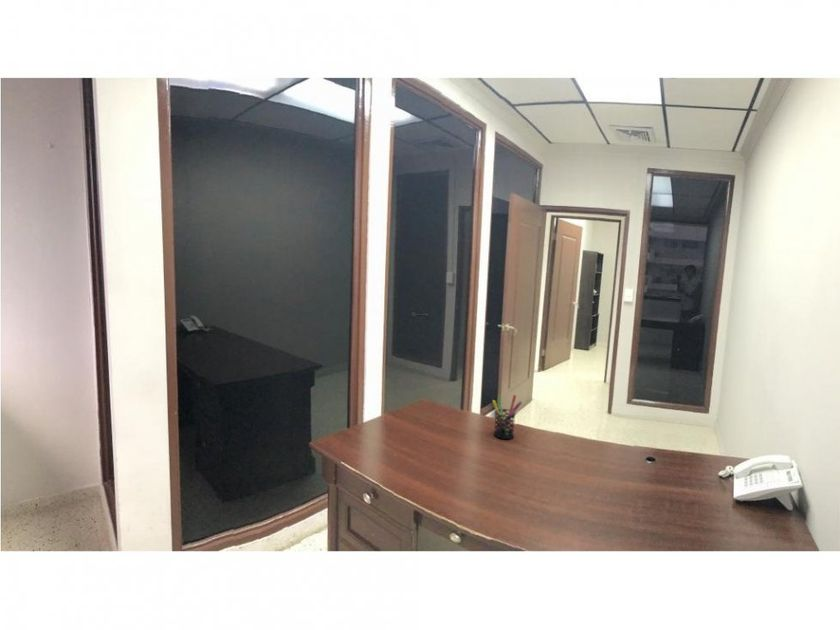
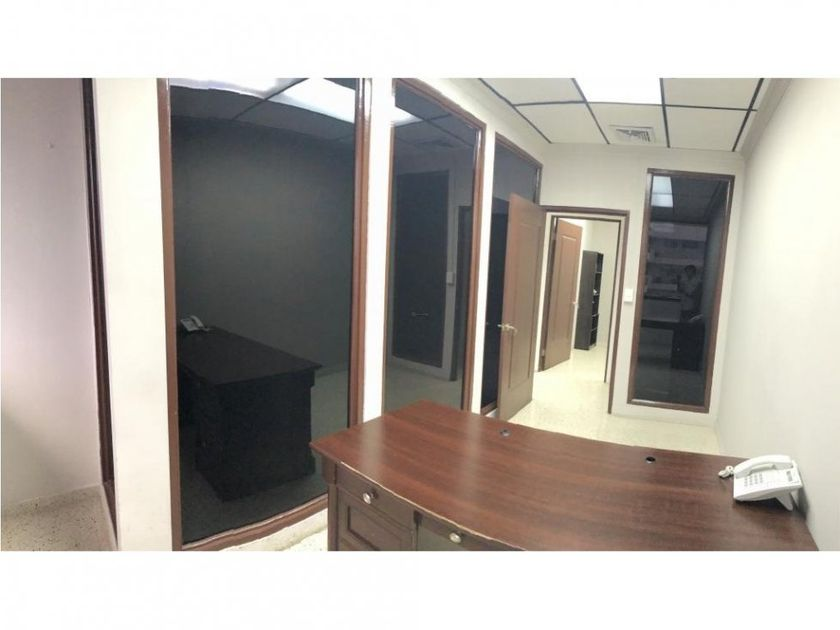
- pen holder [492,394,523,440]
